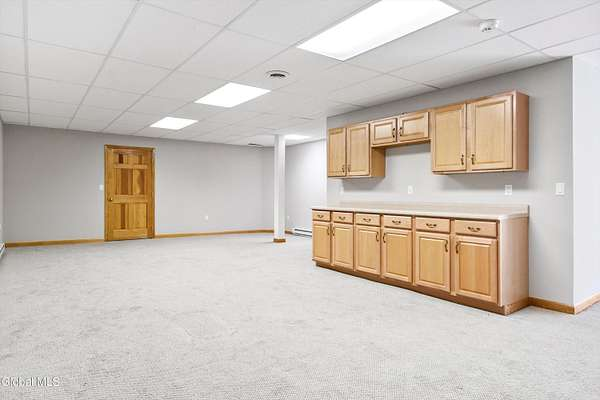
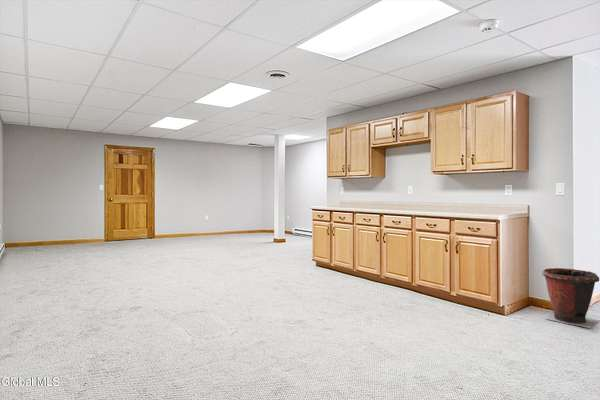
+ waste bin [541,267,600,329]
